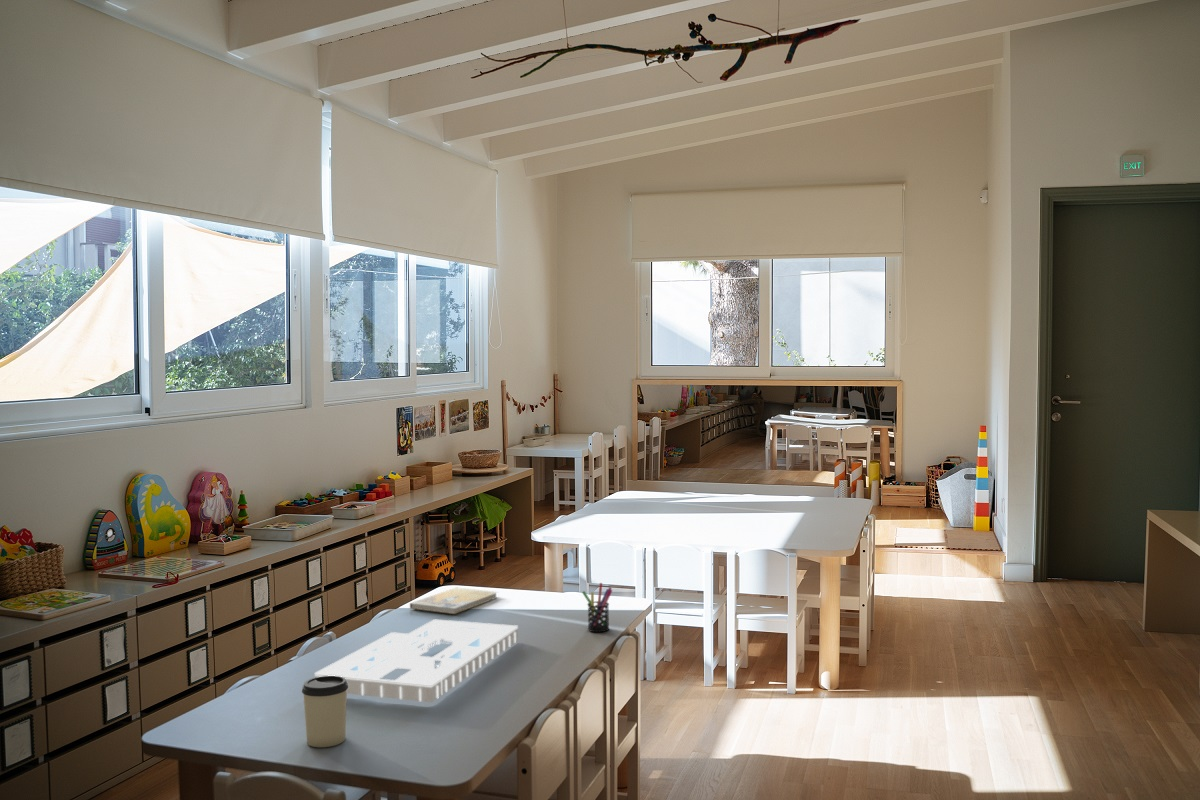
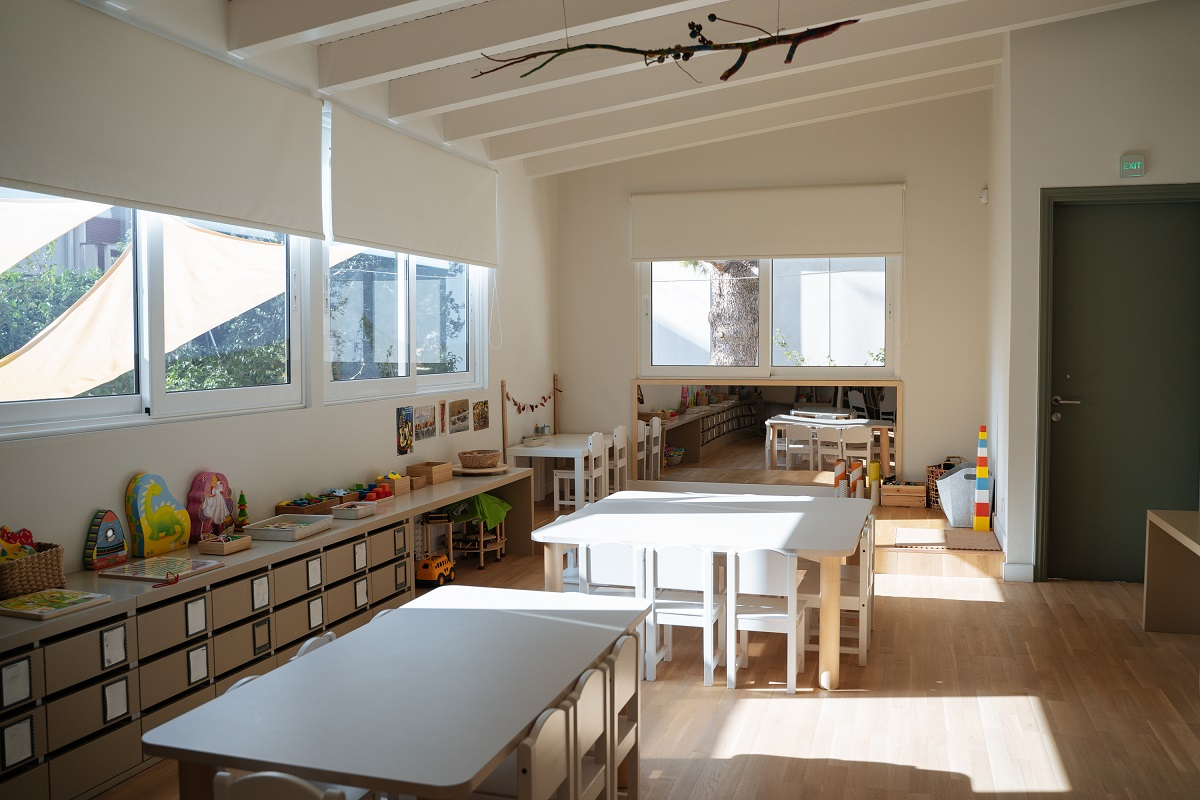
- book [409,586,499,615]
- architectural model [313,618,519,703]
- cup [301,675,349,748]
- pen holder [581,582,613,633]
